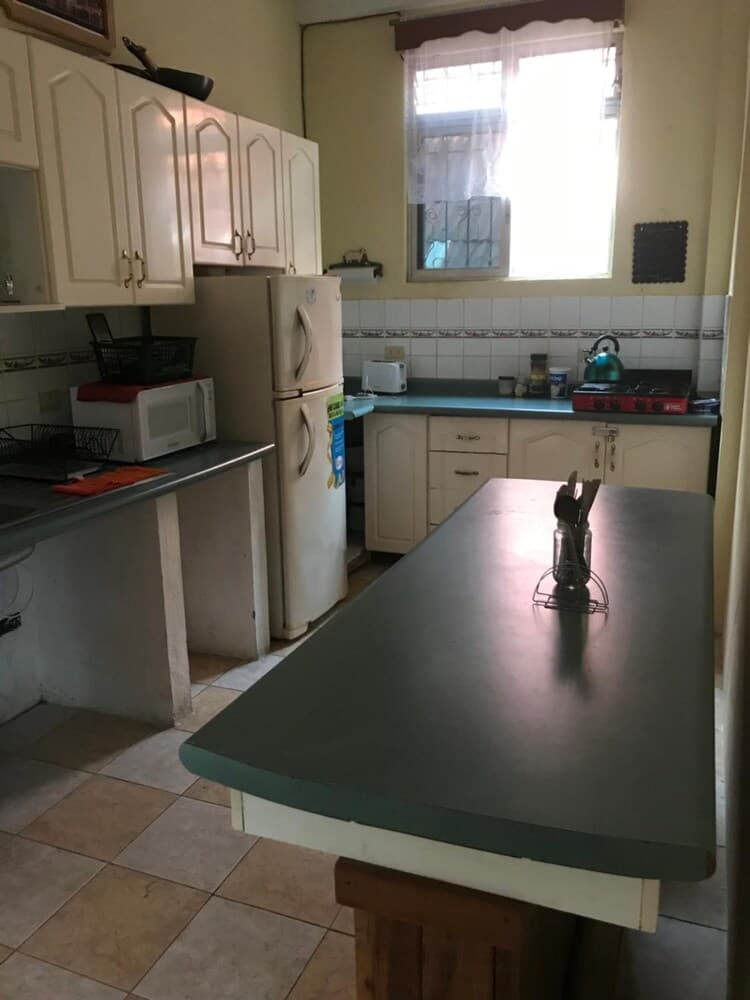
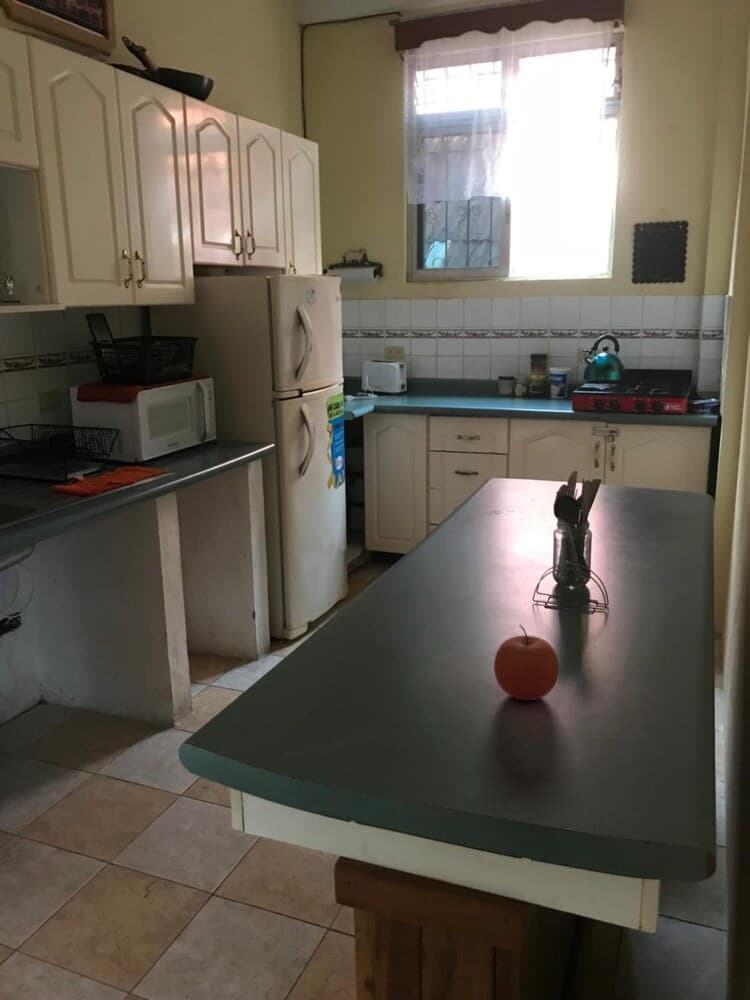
+ apple [493,623,560,701]
